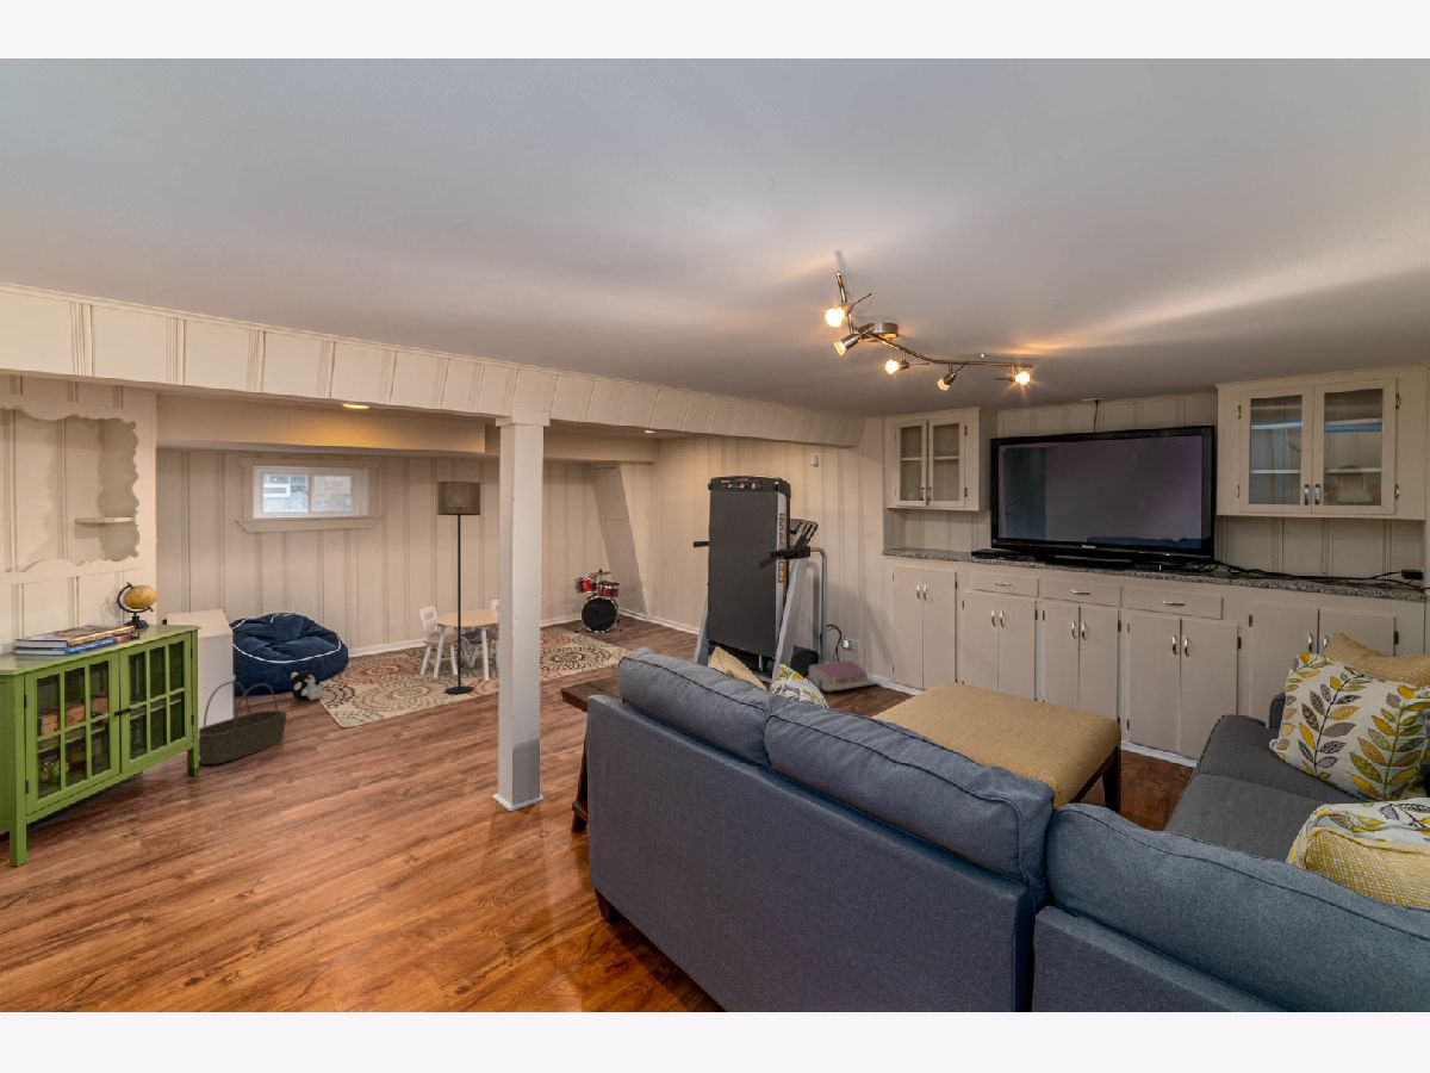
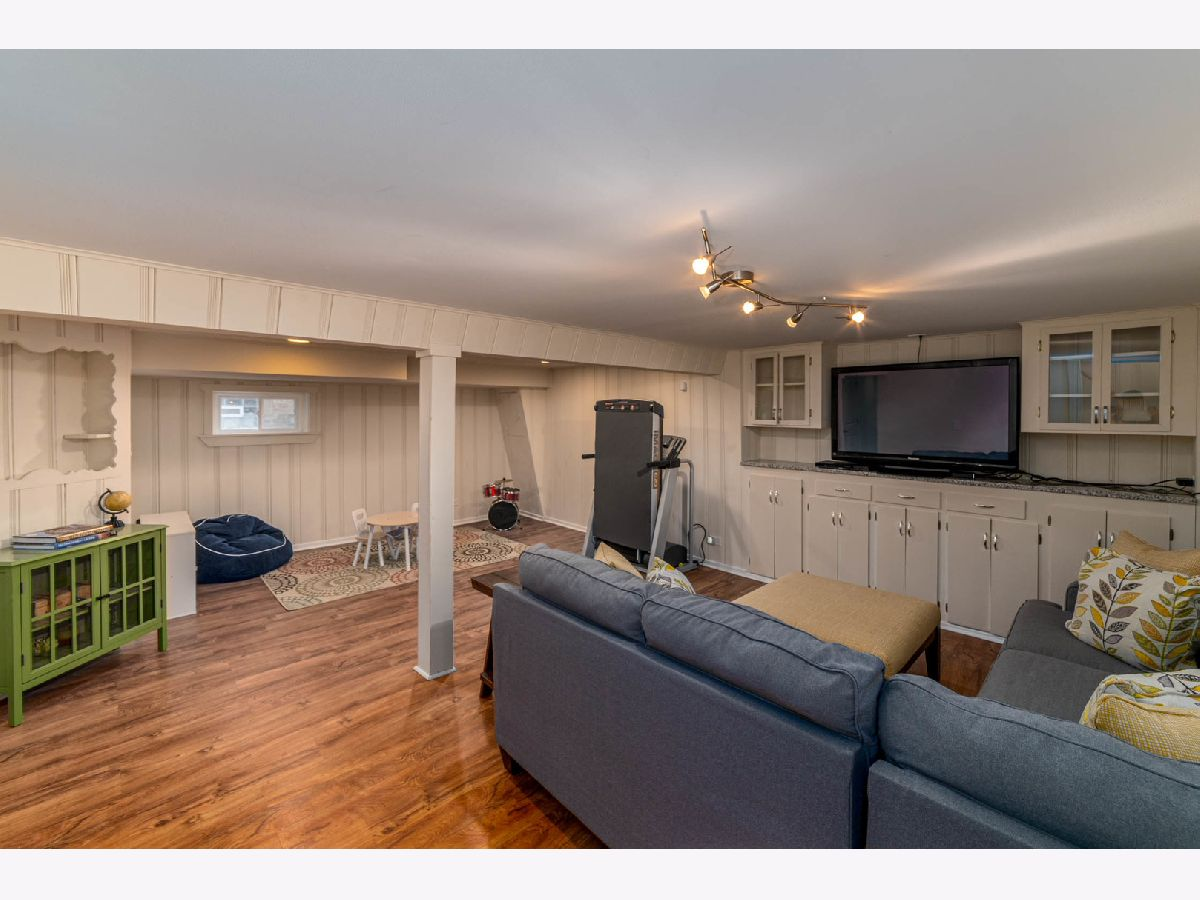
- floor lamp [436,480,481,695]
- architectural model [808,659,884,693]
- plush toy [290,669,323,701]
- basket [198,681,288,765]
